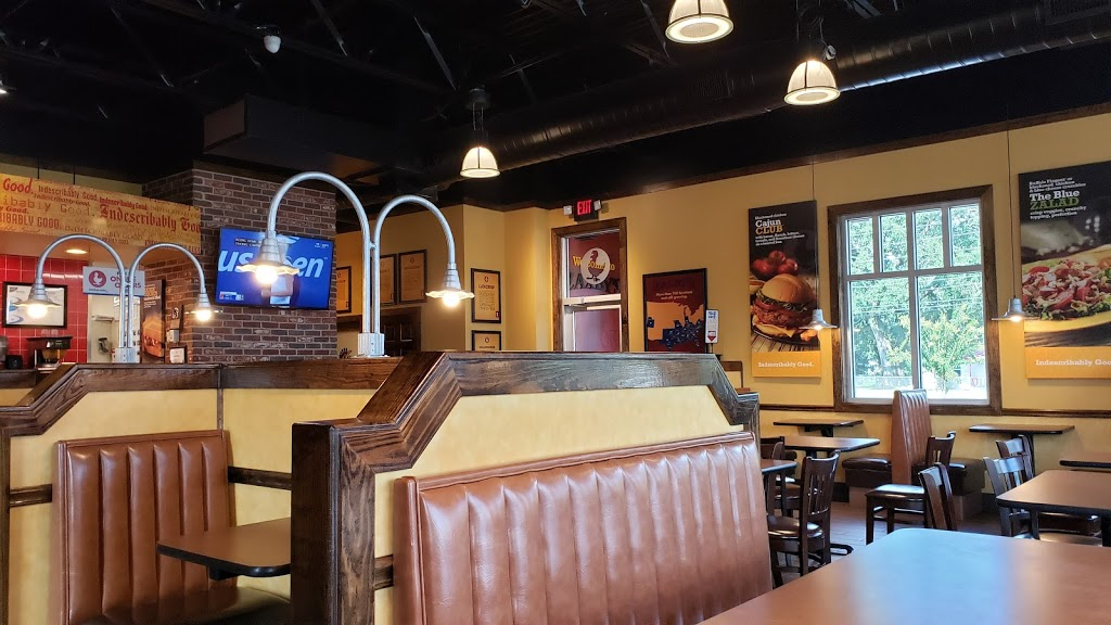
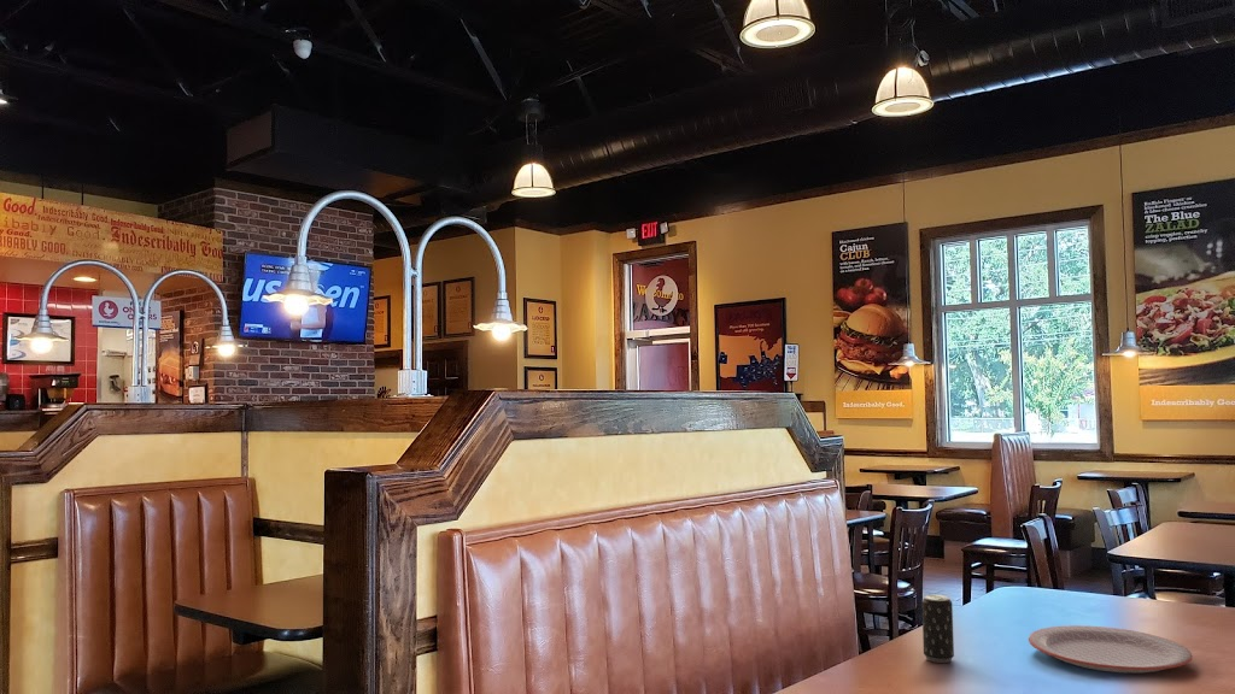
+ beverage can [920,593,955,664]
+ plate [1028,624,1193,675]
